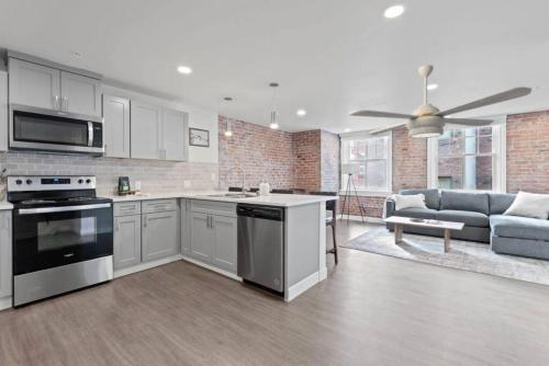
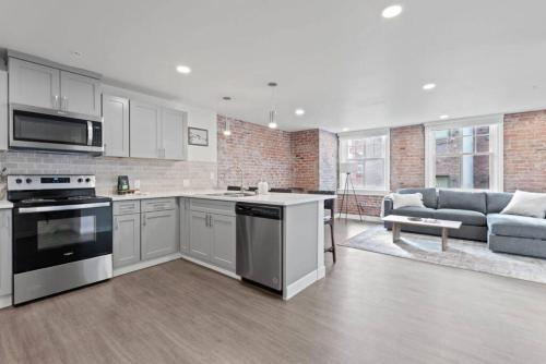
- ceiling fan [347,64,533,139]
